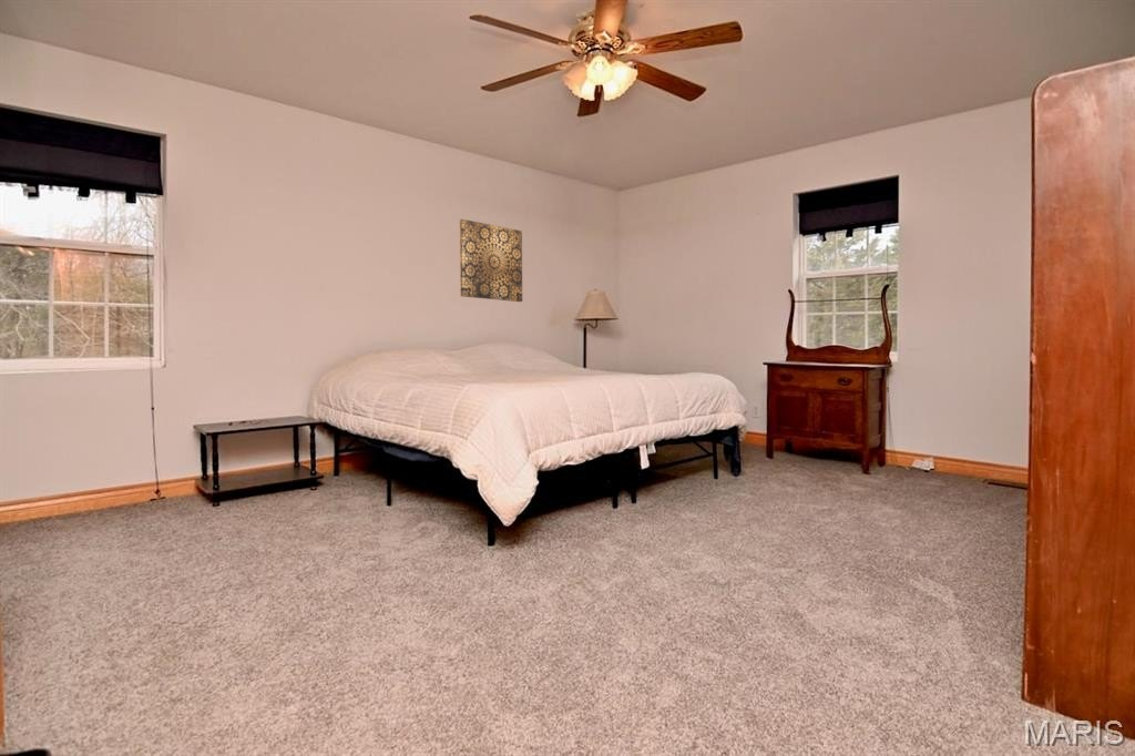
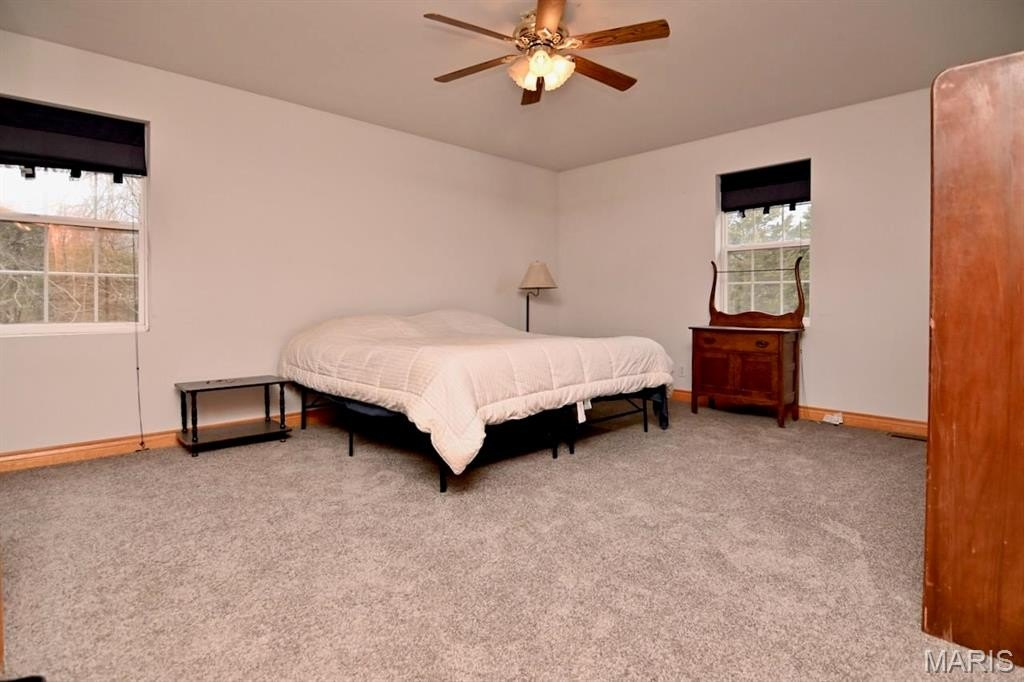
- wall art [459,218,523,303]
